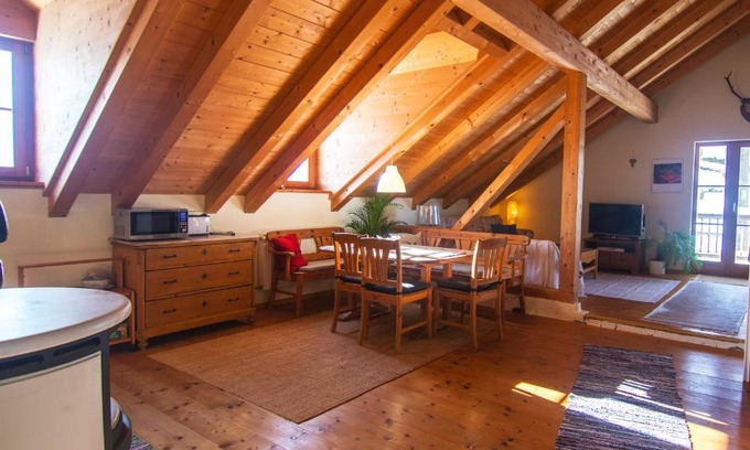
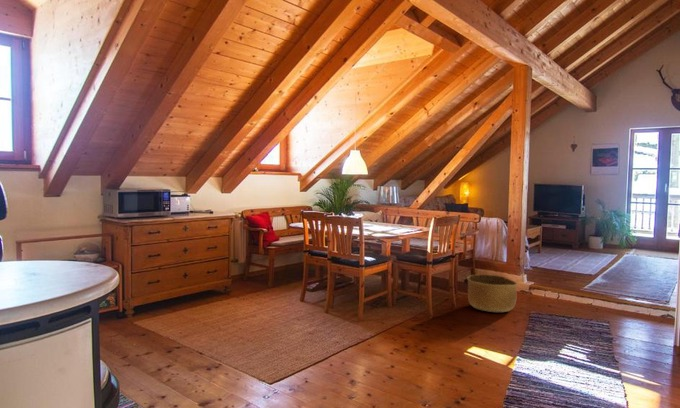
+ basket [466,273,518,313]
